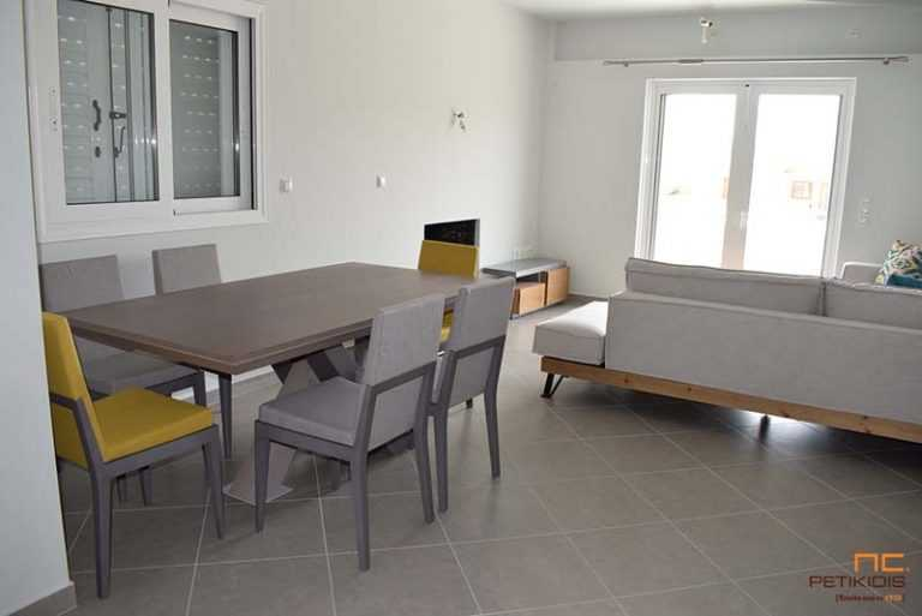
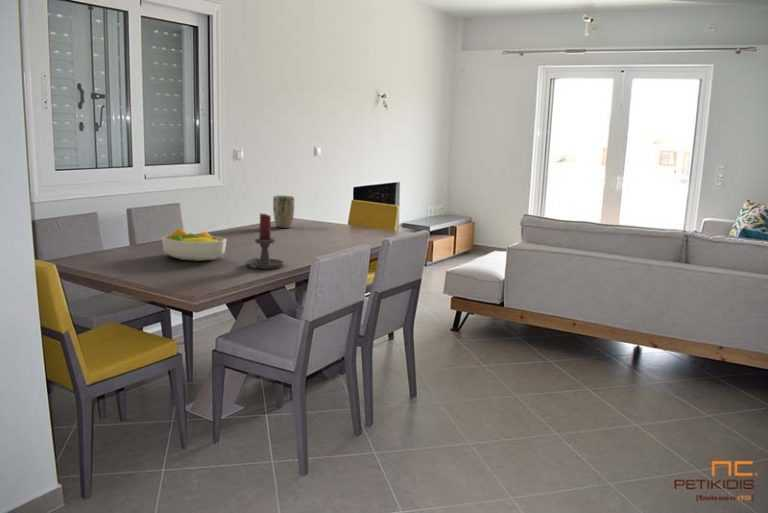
+ candle holder [245,212,285,270]
+ plant pot [272,195,295,229]
+ fruit bowl [161,227,227,262]
